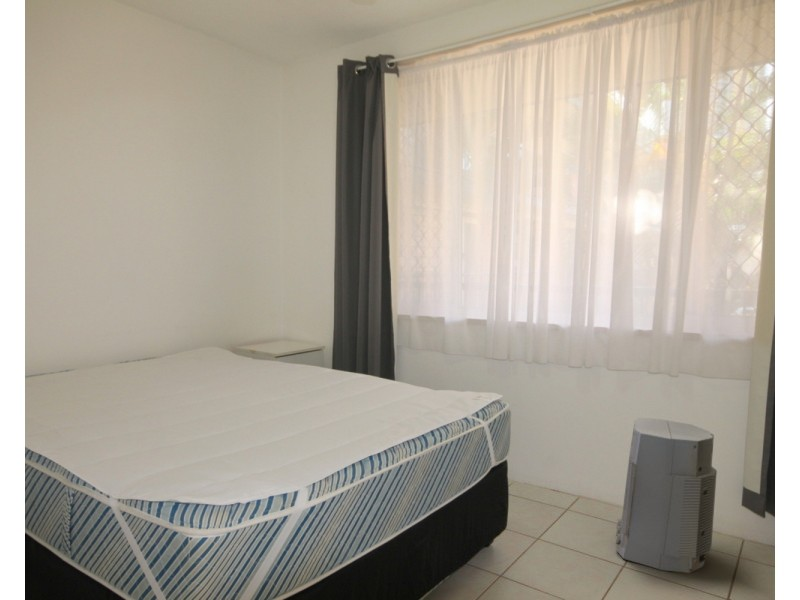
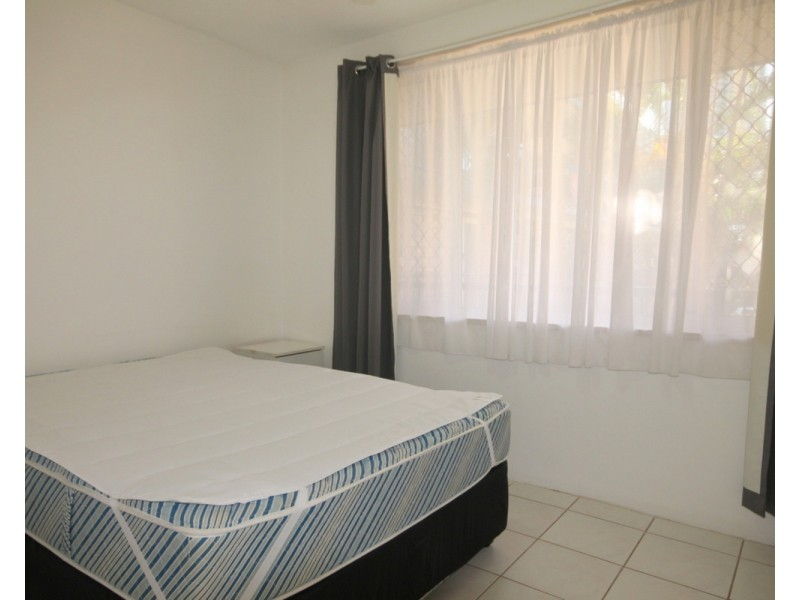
- air purifier [615,417,718,574]
